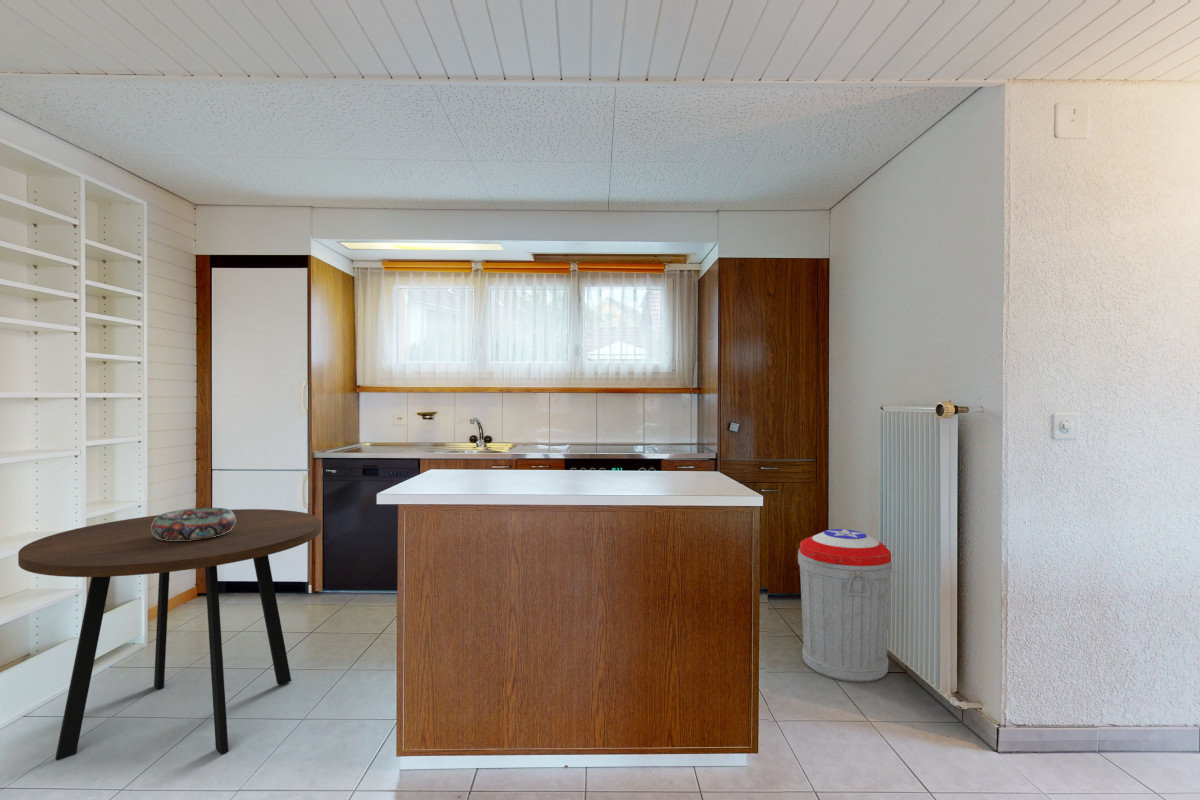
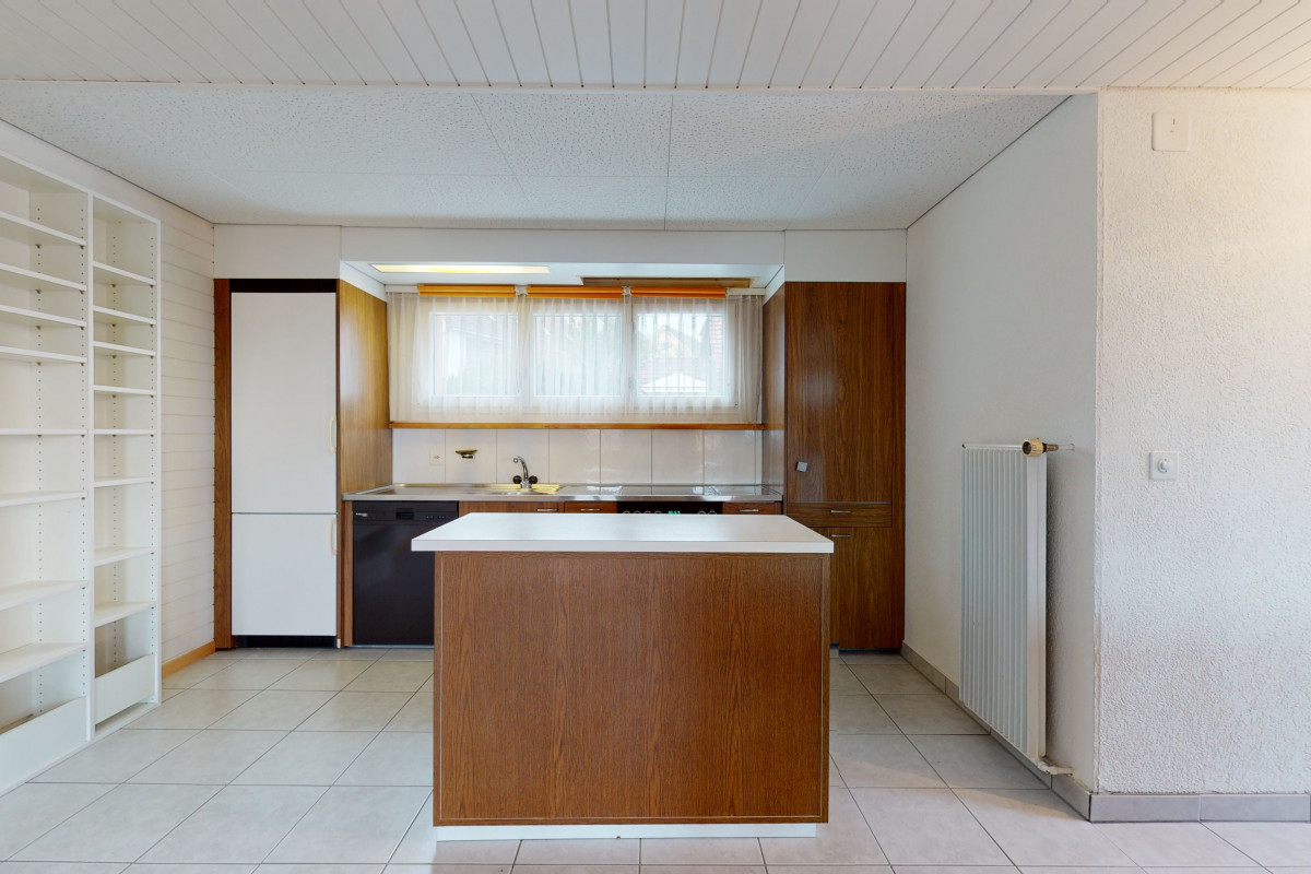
- decorative bowl [151,507,236,541]
- dining table [17,508,322,761]
- trash can [797,528,892,683]
